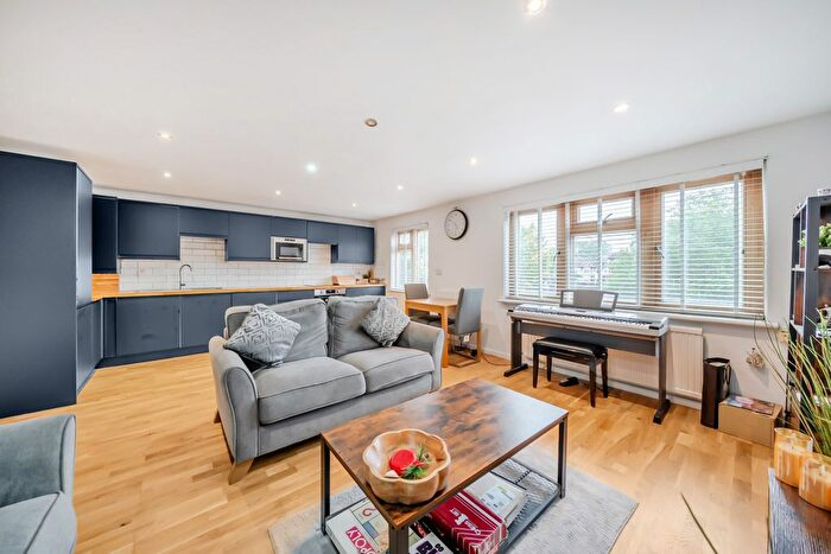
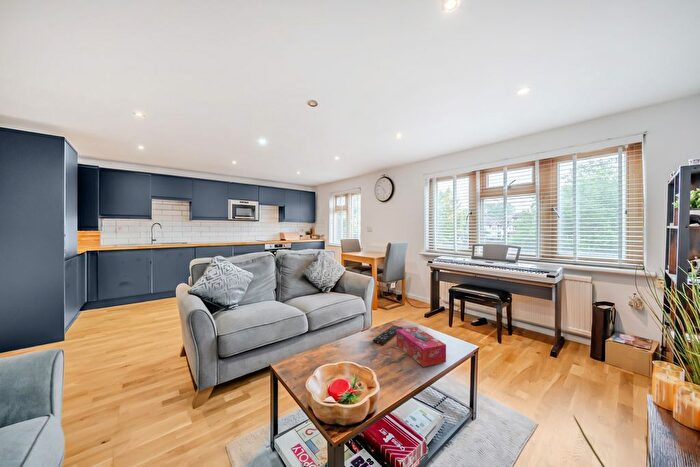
+ remote control [372,324,404,346]
+ tissue box [395,326,447,368]
